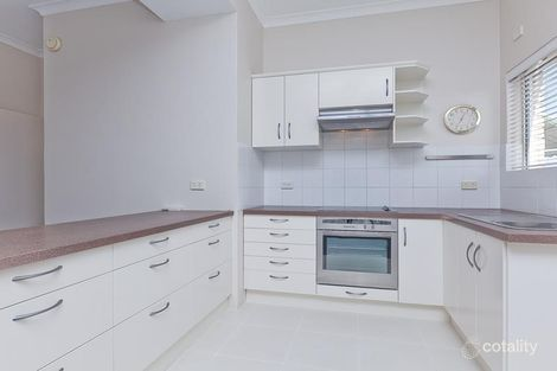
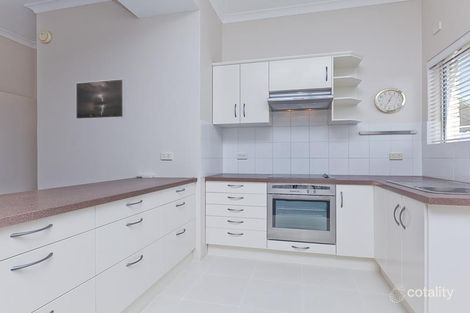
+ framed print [75,78,126,120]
